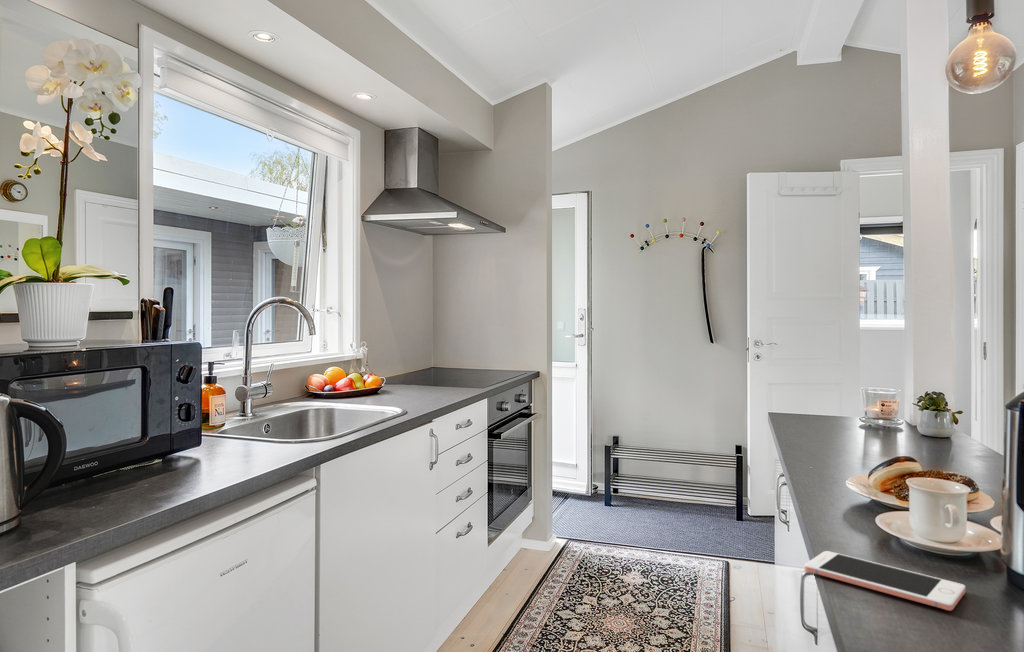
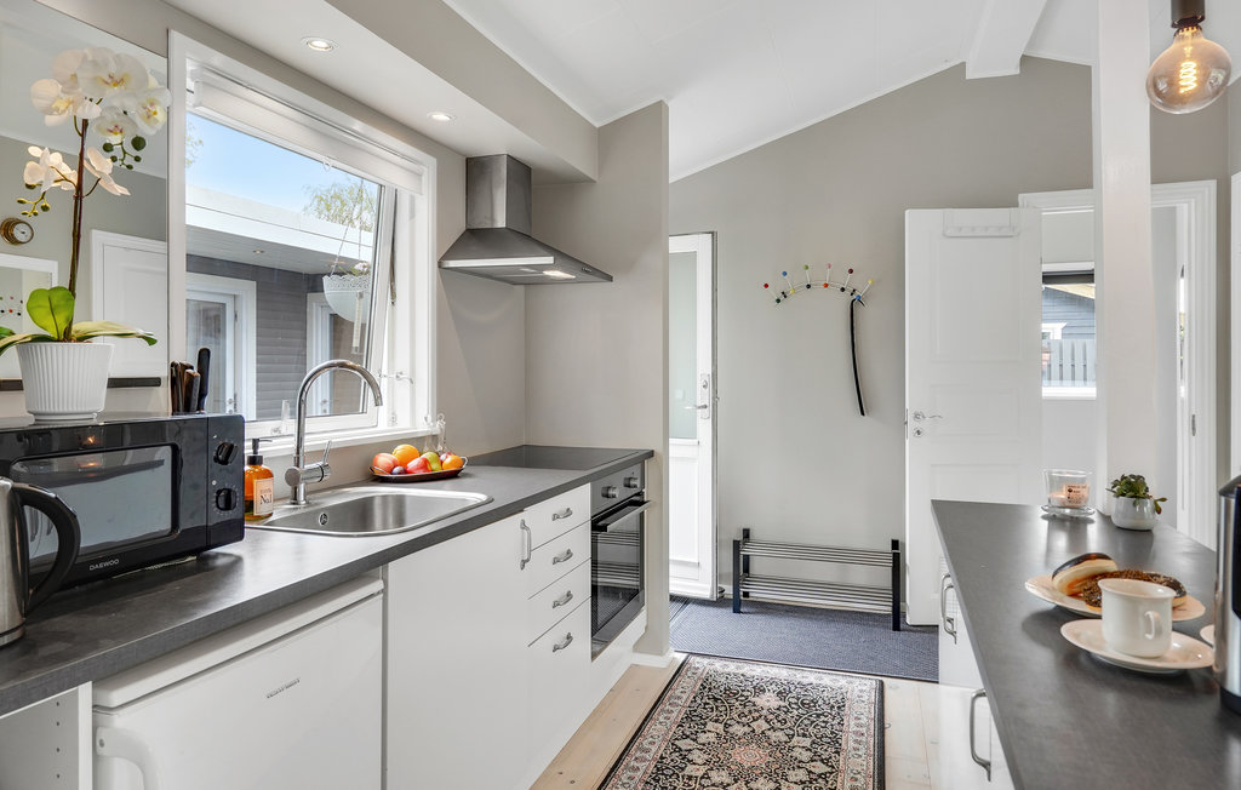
- cell phone [804,550,966,612]
